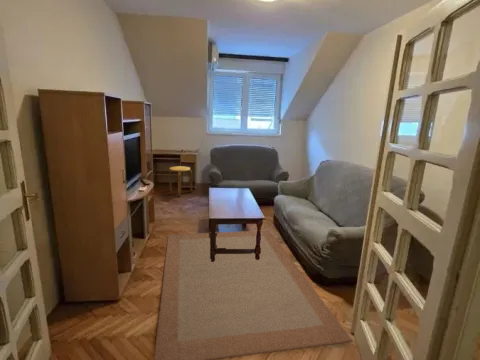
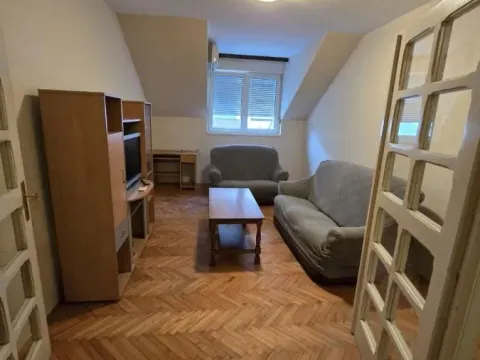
- stool [168,165,193,198]
- rug [153,229,354,360]
